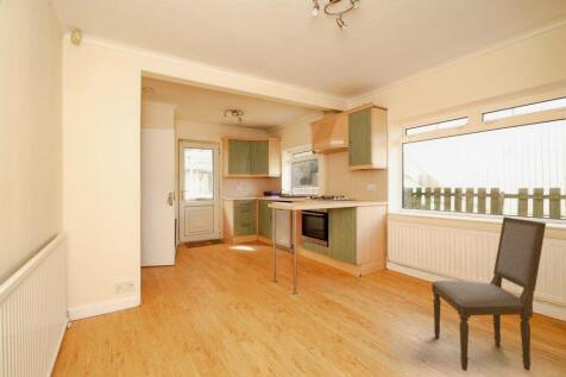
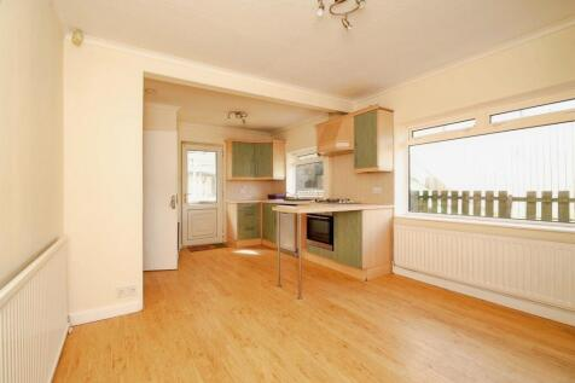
- dining chair [430,216,547,372]
